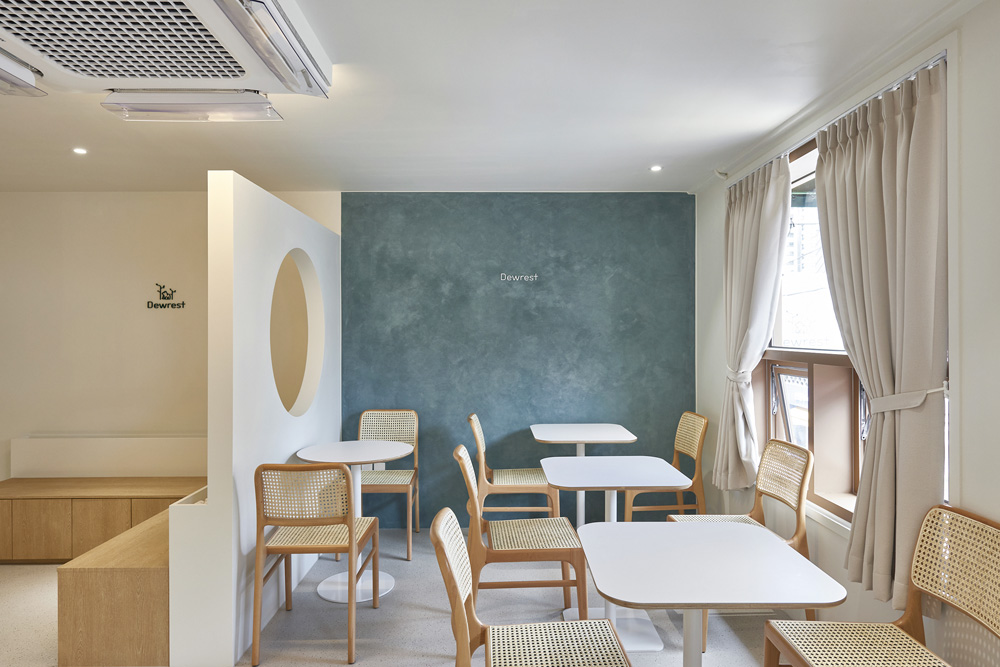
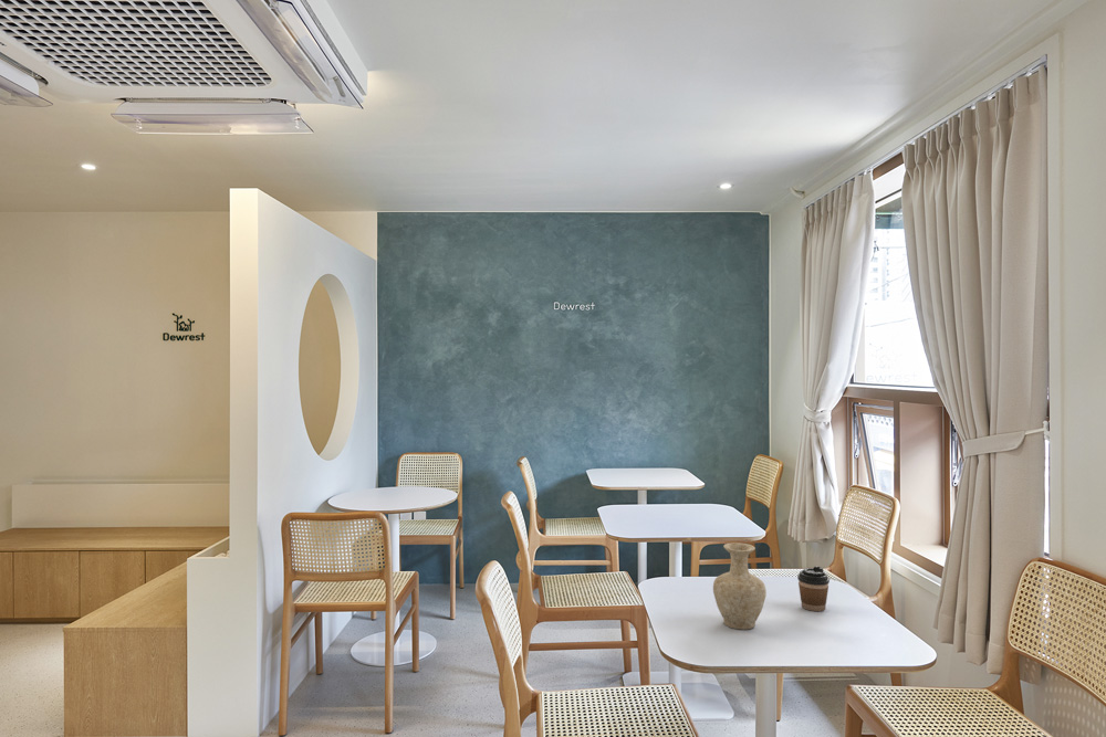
+ coffee cup [796,565,831,612]
+ vase [712,541,768,631]
